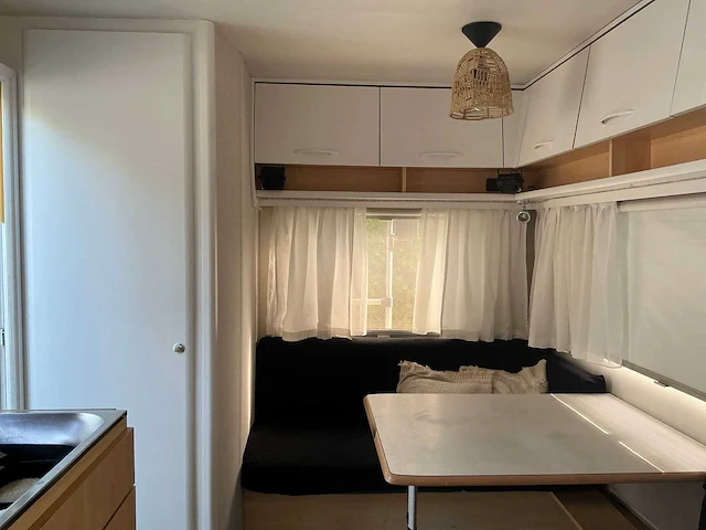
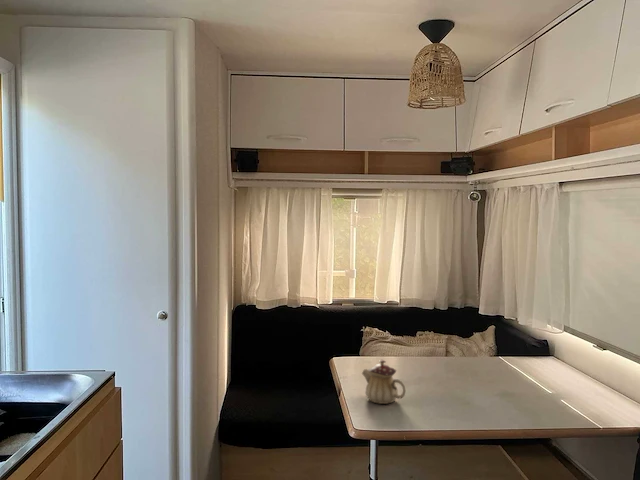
+ teapot [361,359,407,405]
